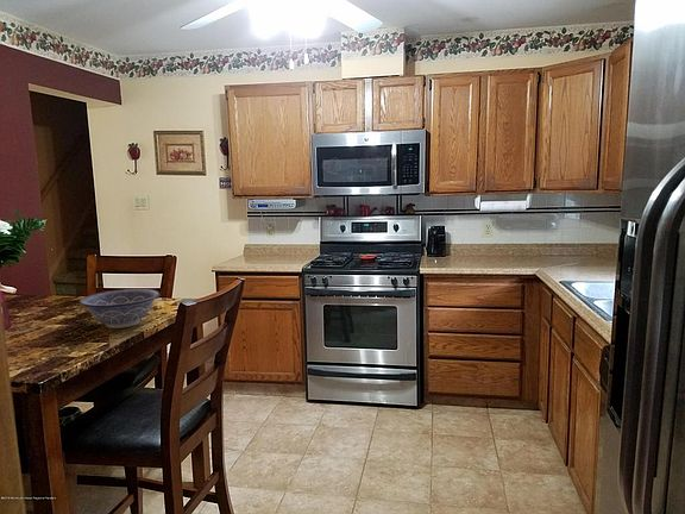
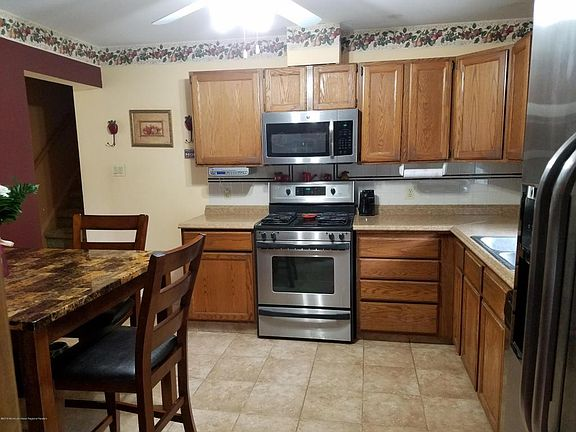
- decorative bowl [78,288,161,330]
